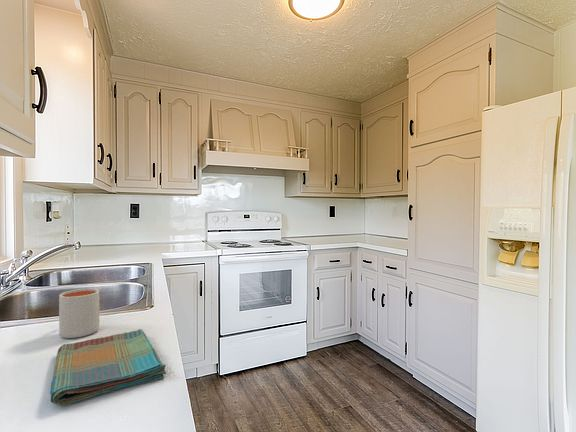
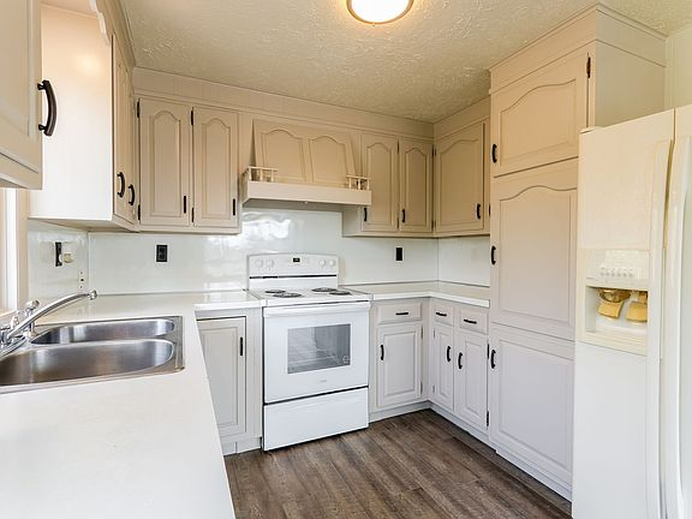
- mug [58,288,100,339]
- dish towel [49,328,167,406]
